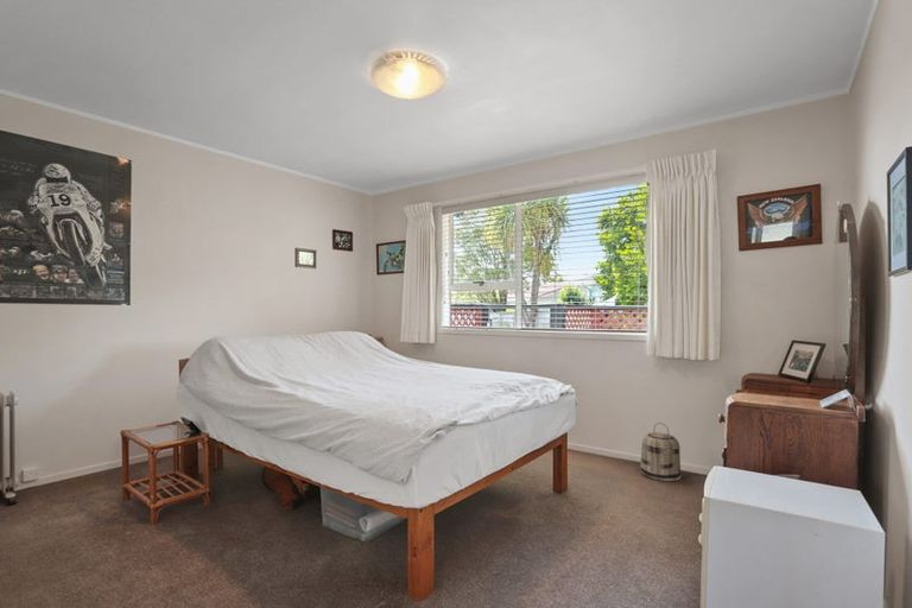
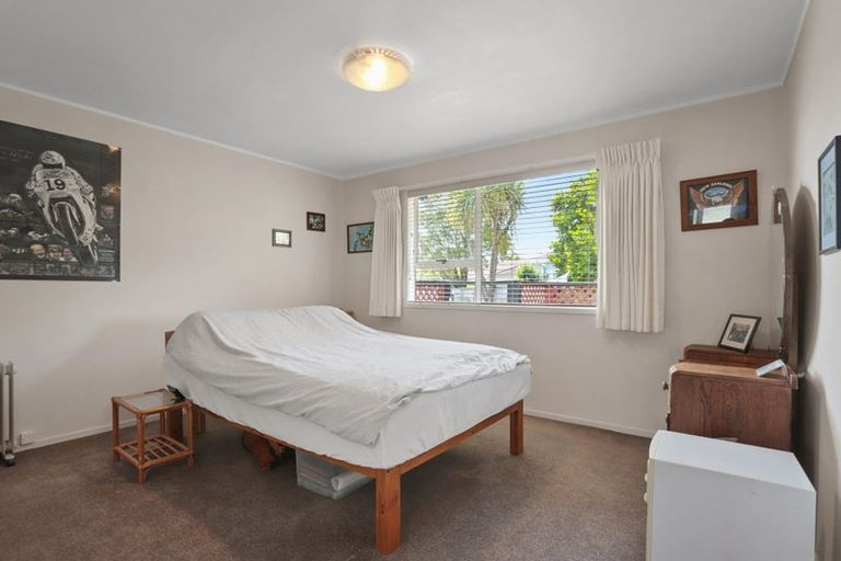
- basket [639,422,683,482]
